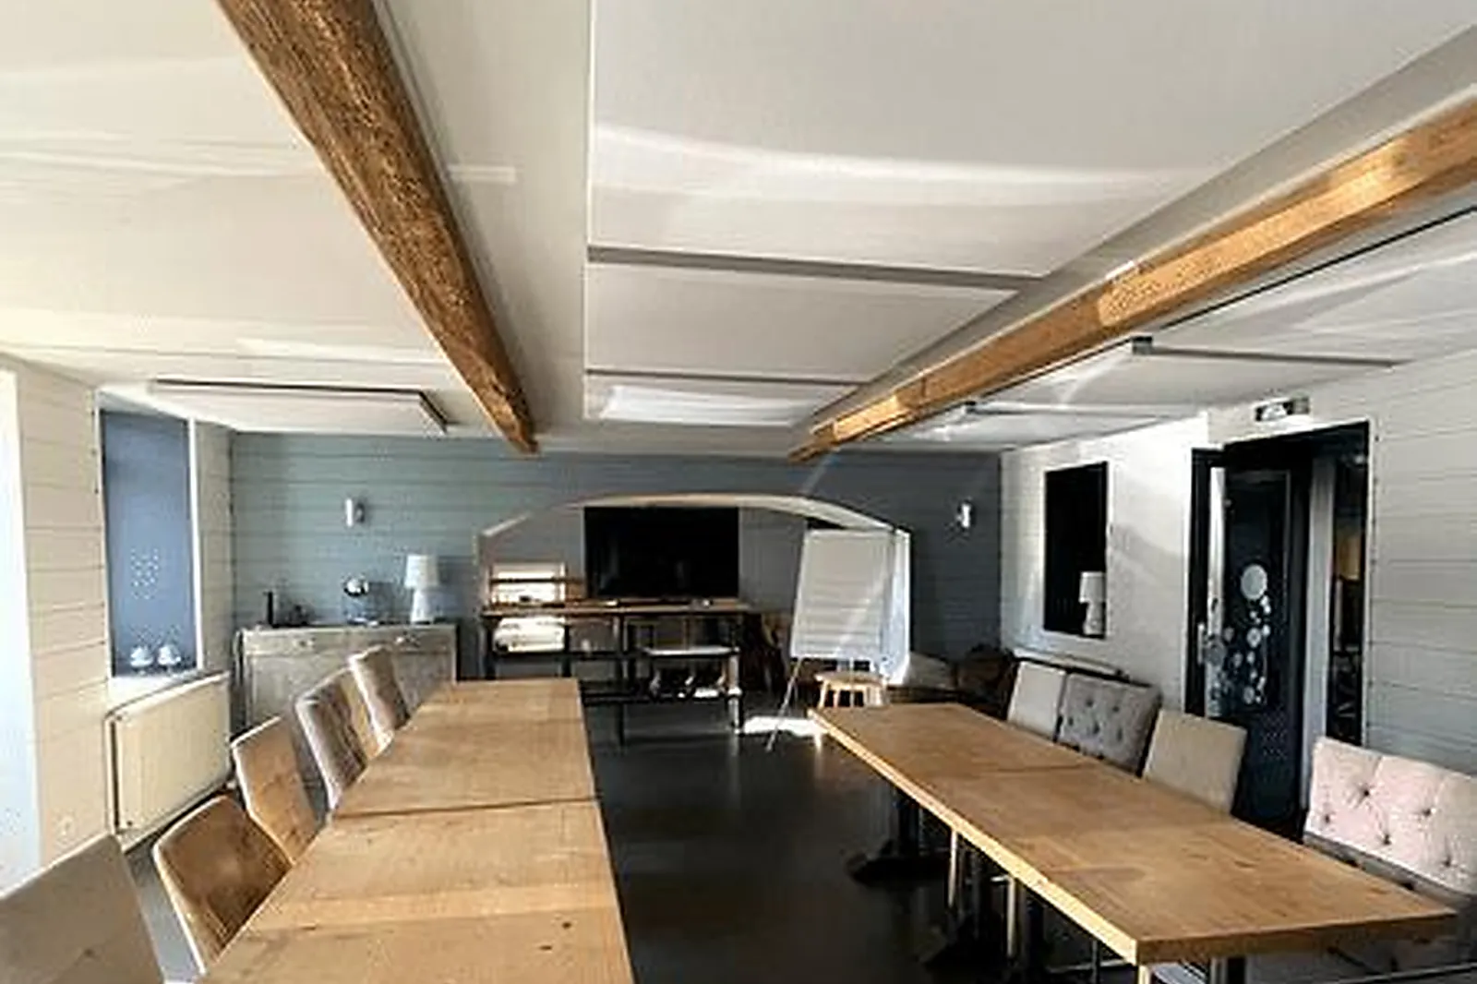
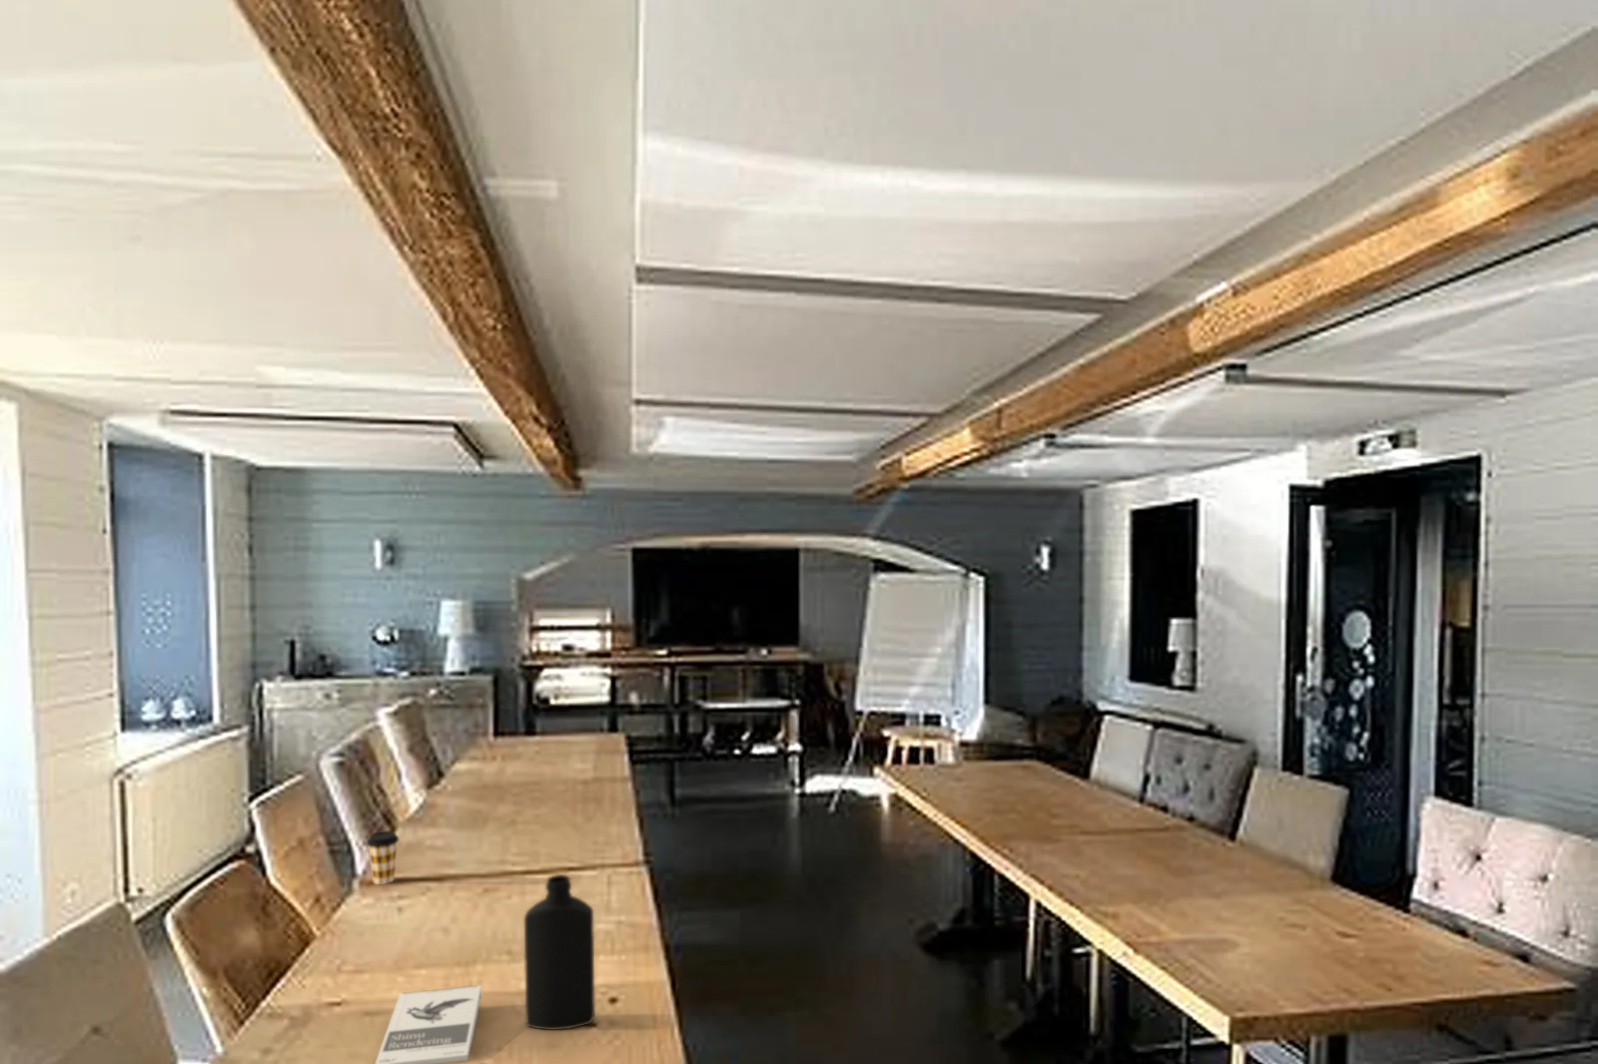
+ book [374,984,482,1064]
+ coffee cup [366,830,399,886]
+ bottle [523,873,596,1031]
